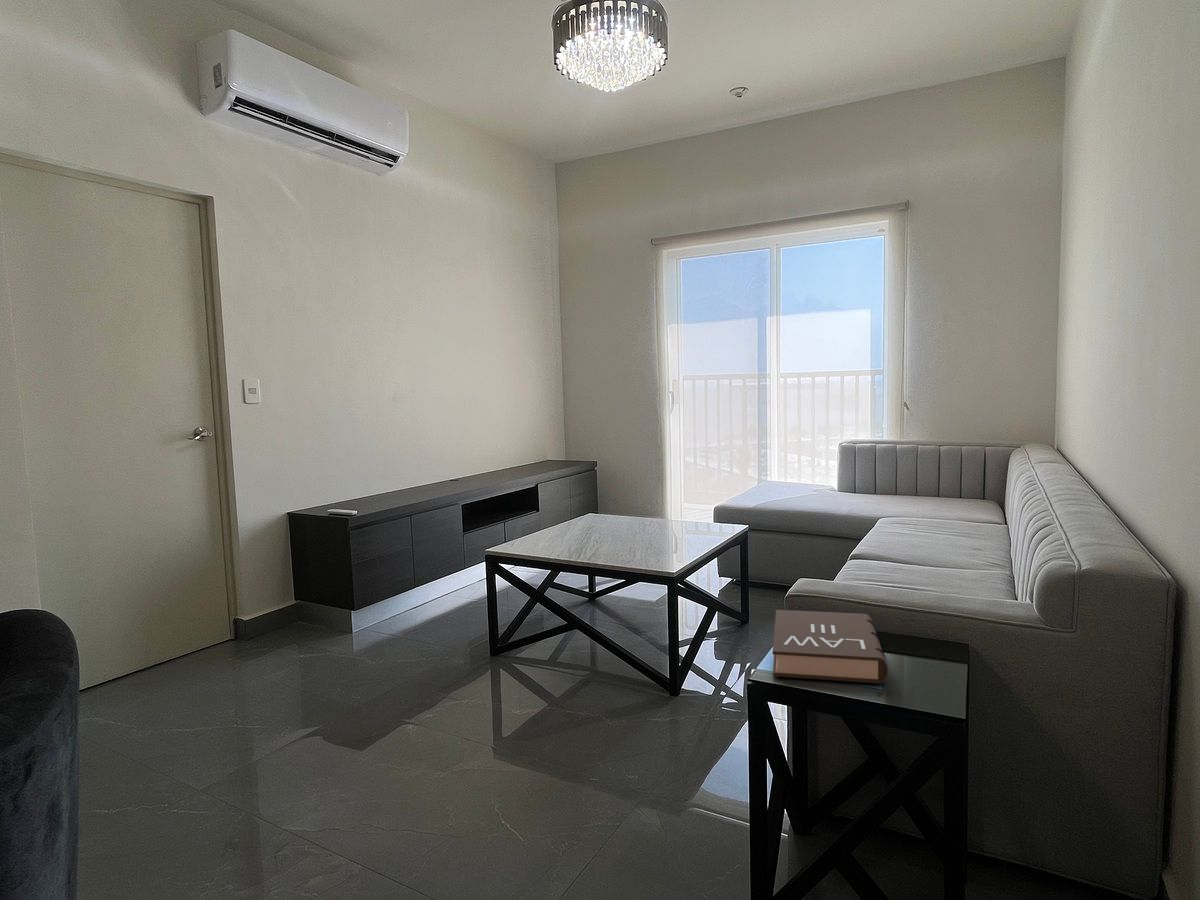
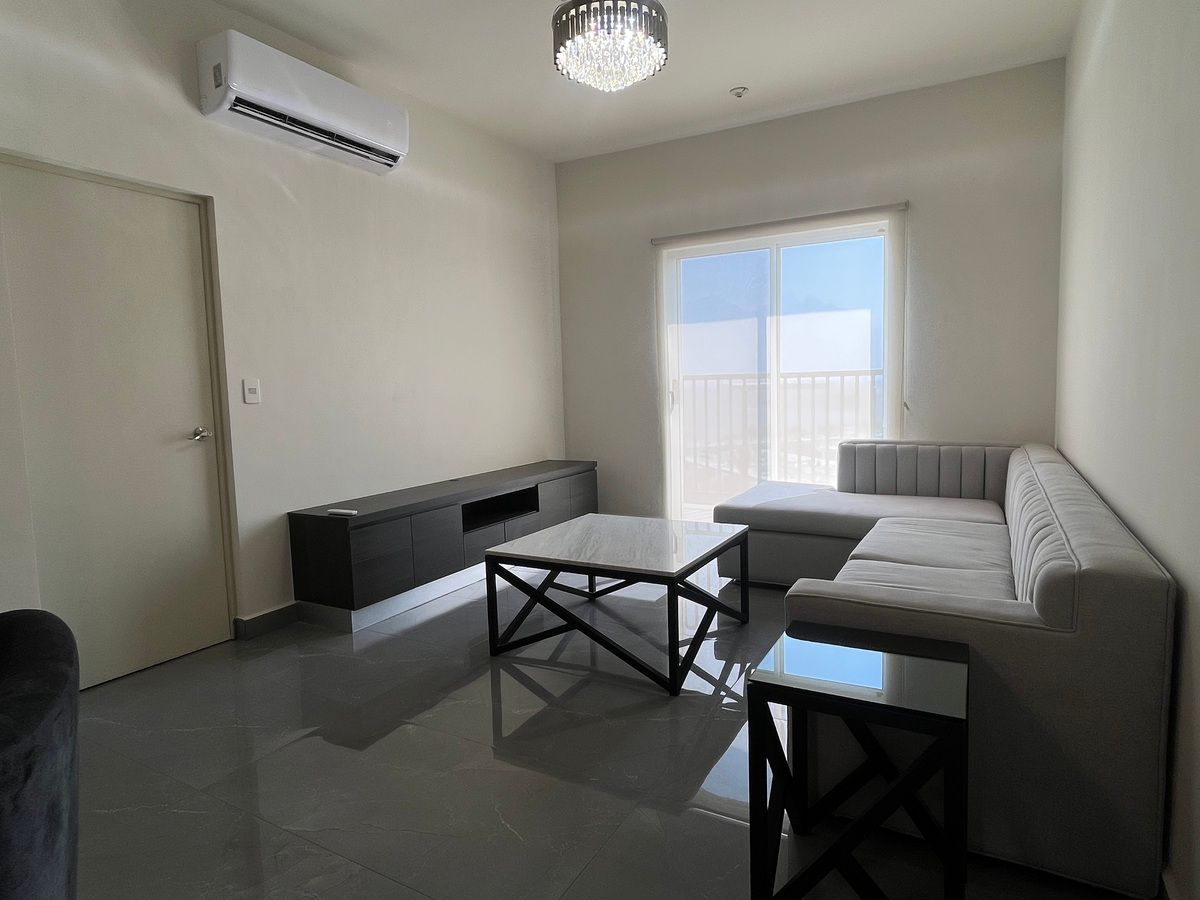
- book [772,609,889,685]
